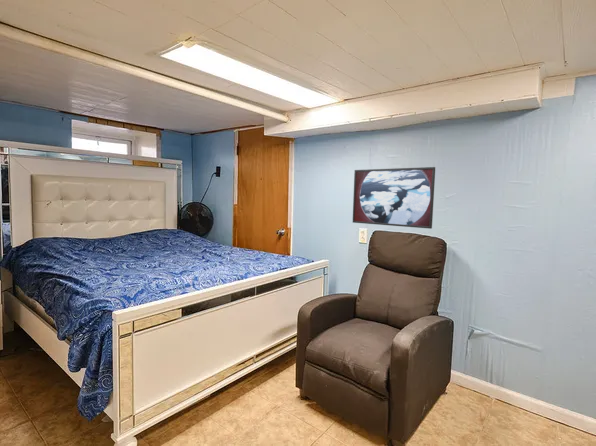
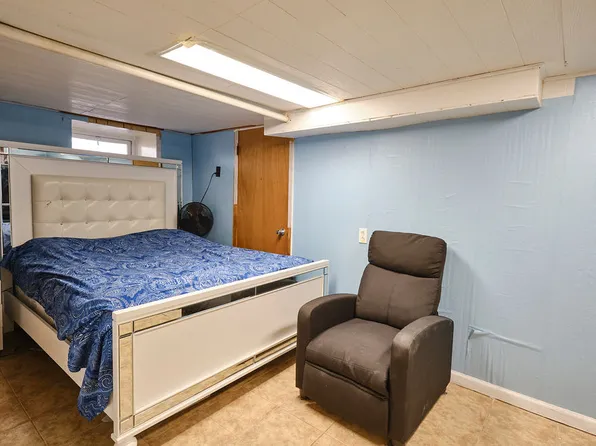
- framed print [352,166,436,230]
